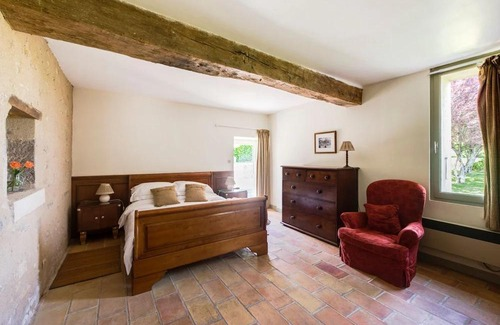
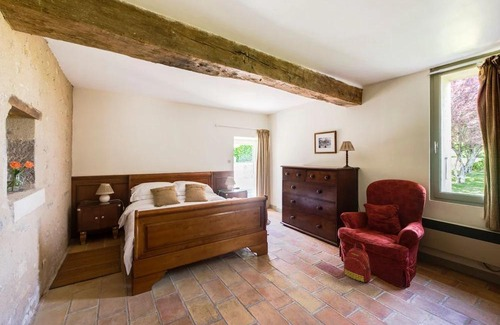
+ backpack [343,241,372,284]
